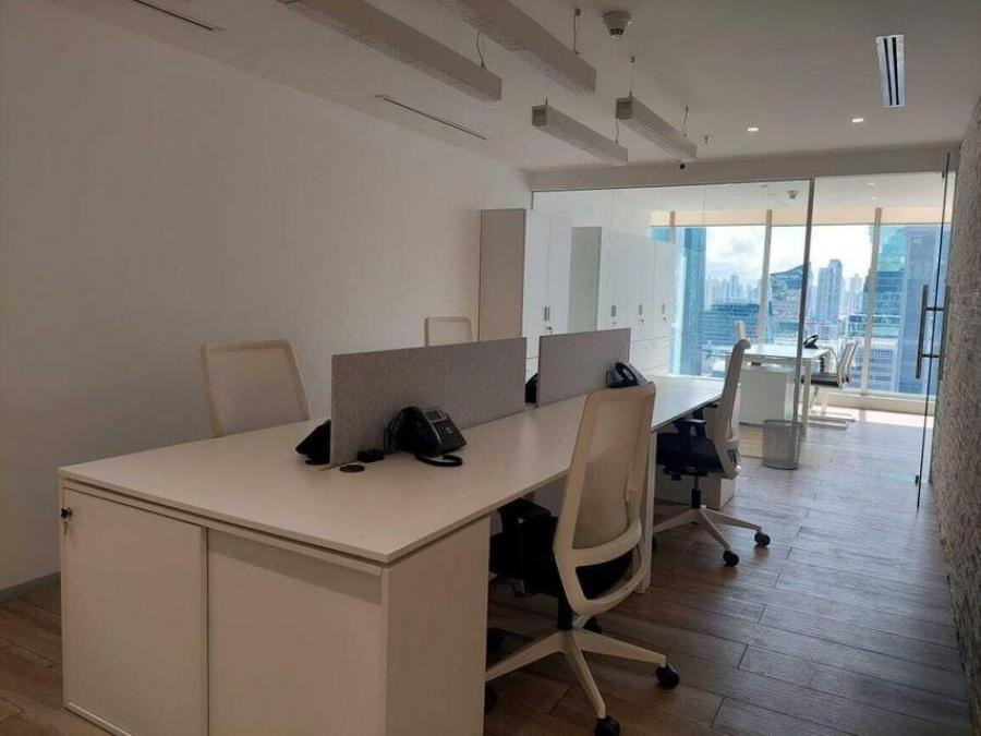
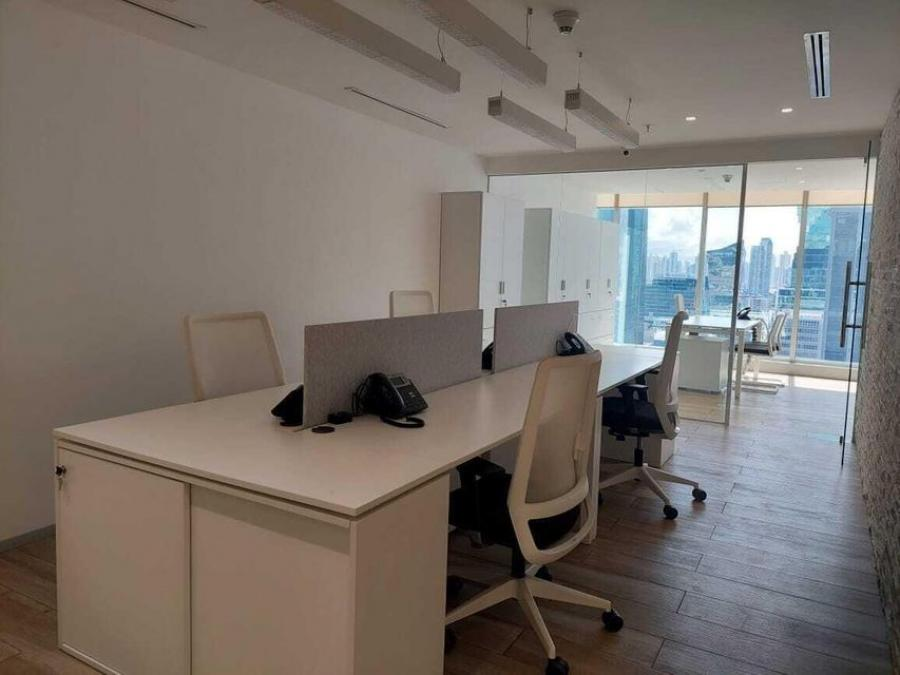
- waste bin [761,418,804,470]
